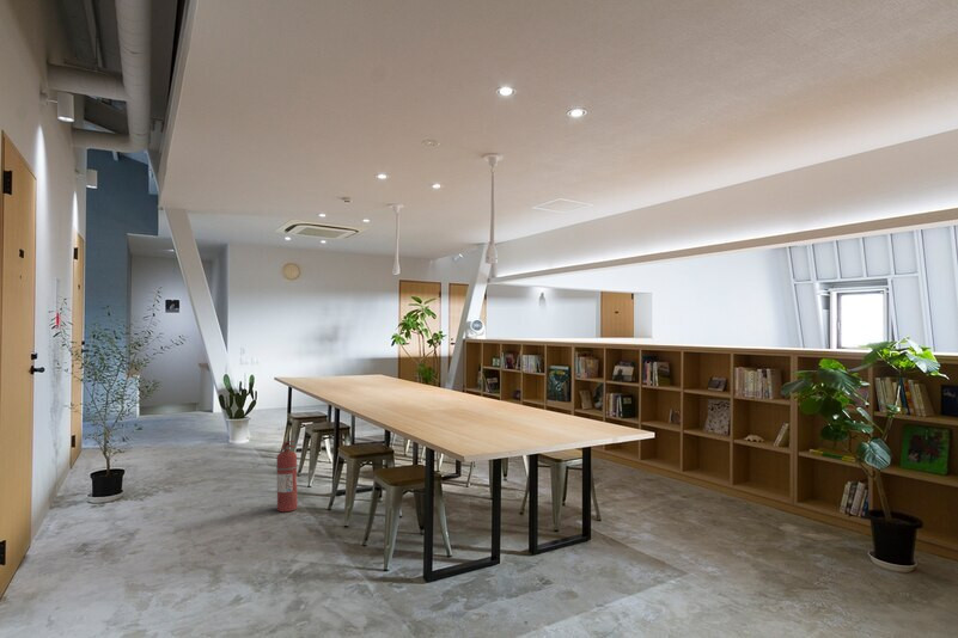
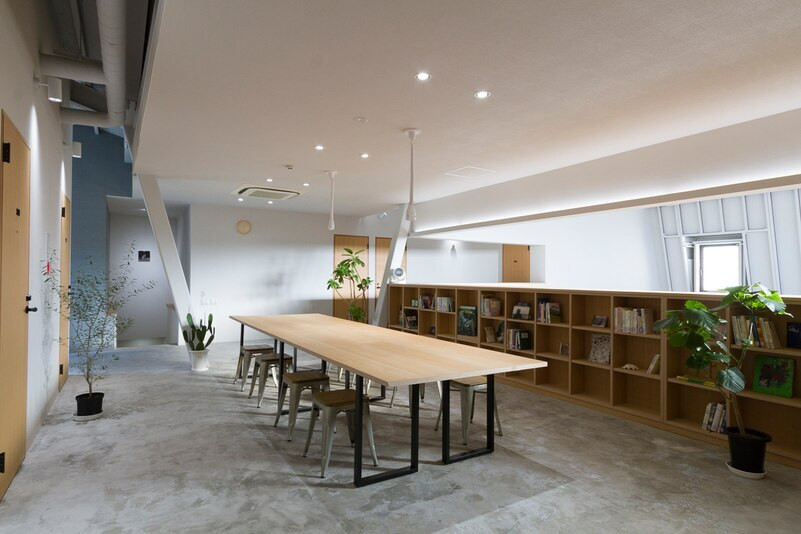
- fire extinguisher [275,440,299,513]
